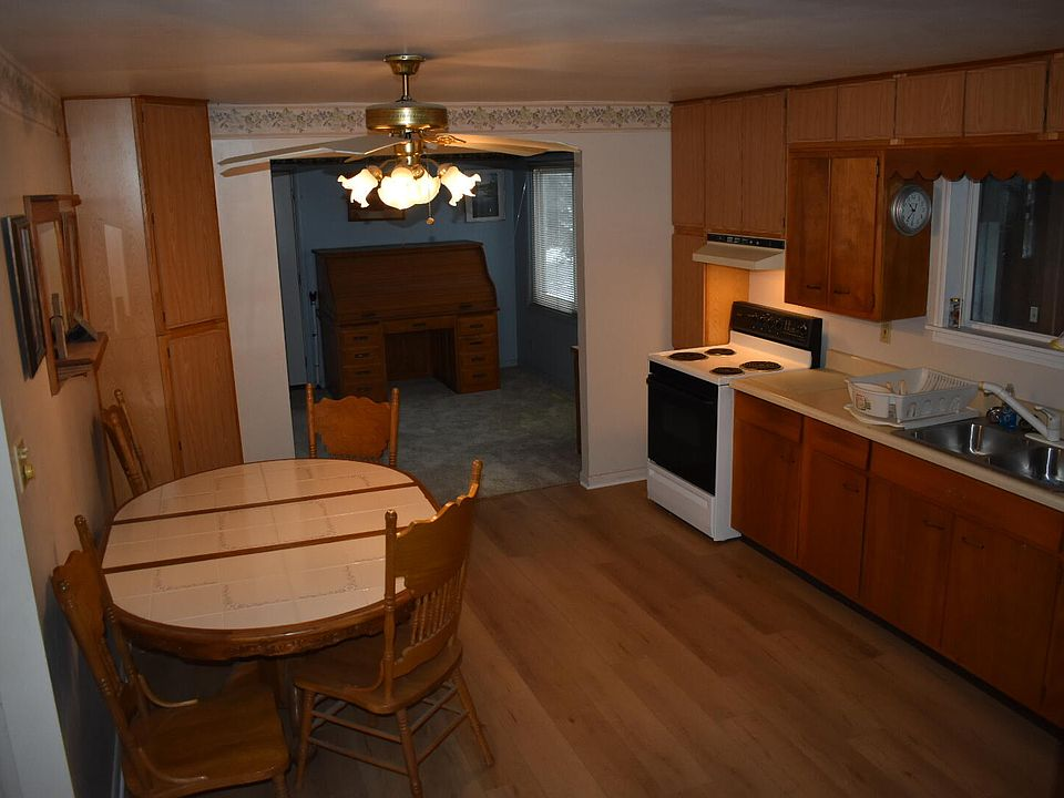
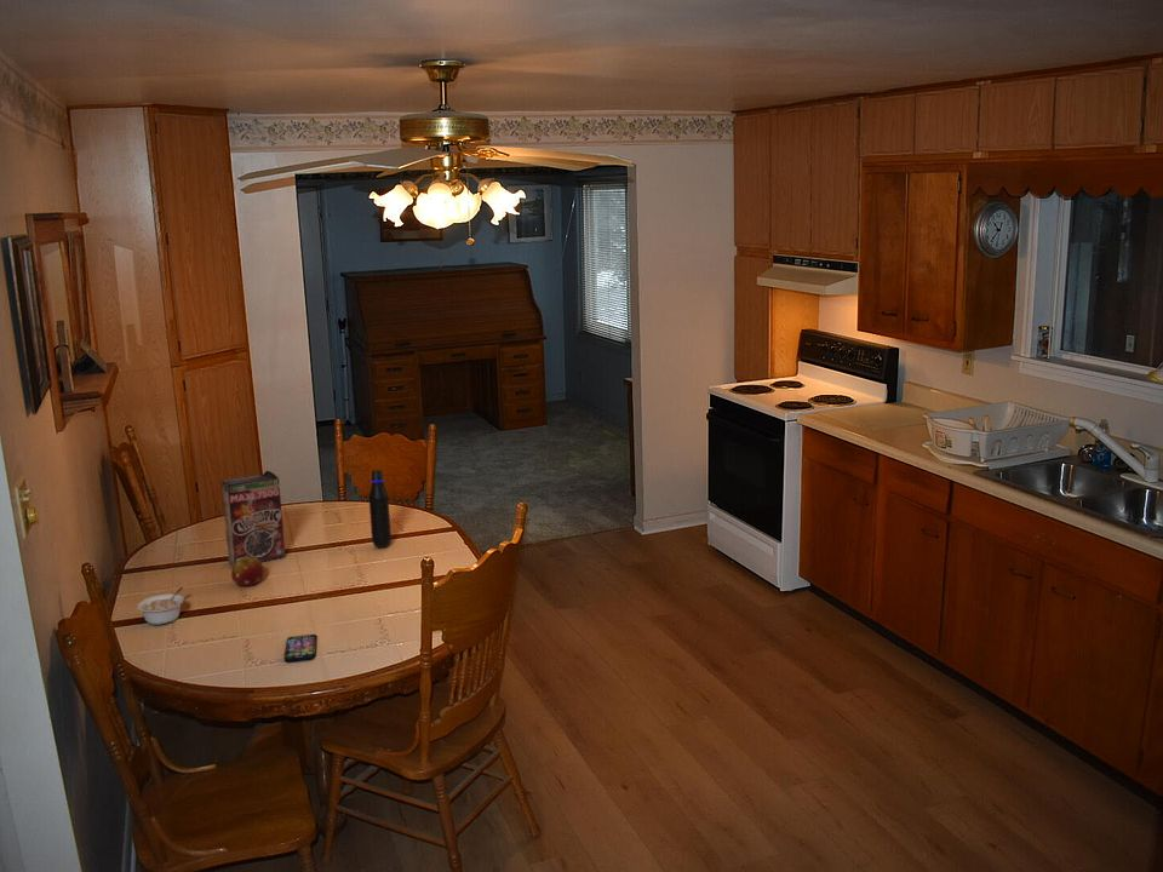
+ smartphone [283,633,317,664]
+ fruit [230,557,265,587]
+ cereal box [220,469,286,567]
+ legume [136,586,185,626]
+ water bottle [368,469,393,549]
